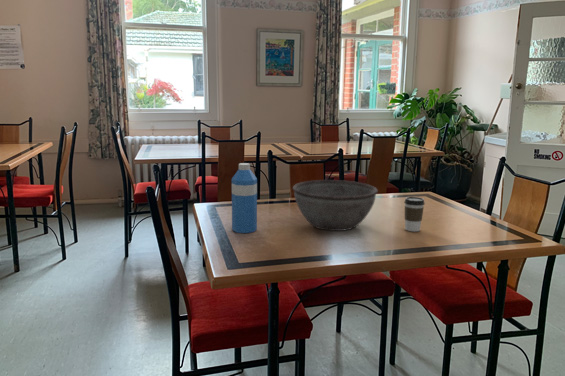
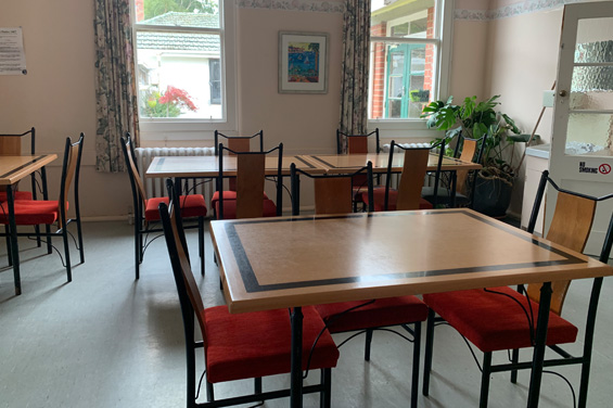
- coffee cup [403,196,426,232]
- bowl [292,179,379,232]
- water bottle [231,162,258,234]
